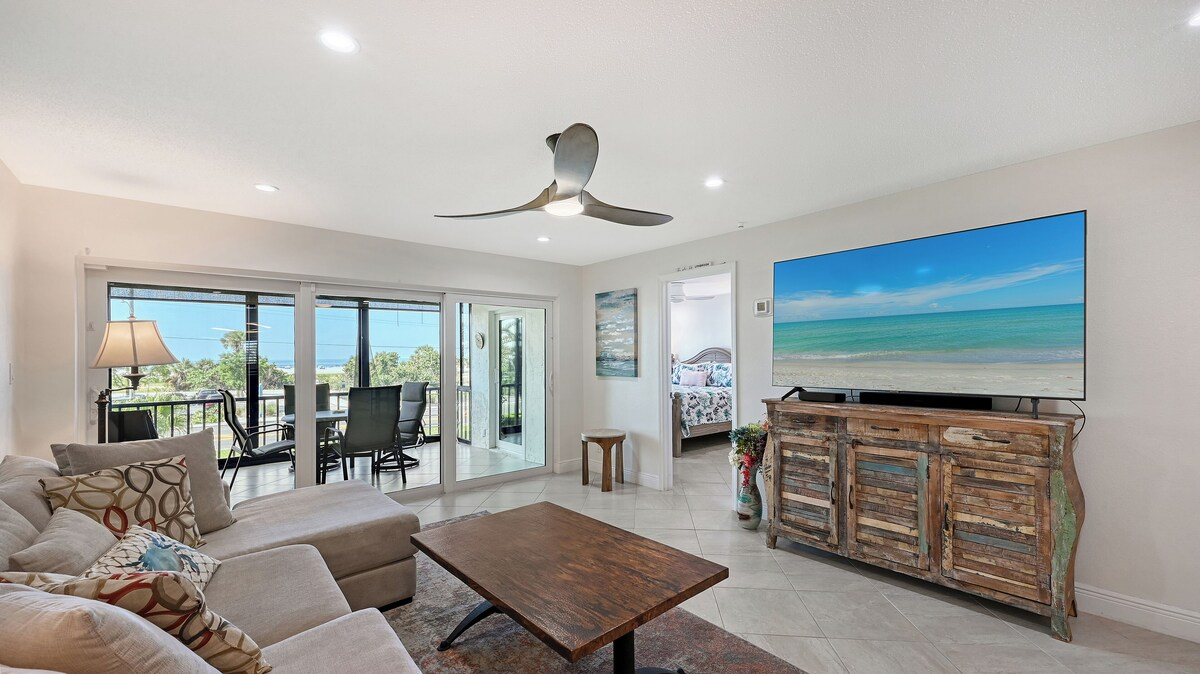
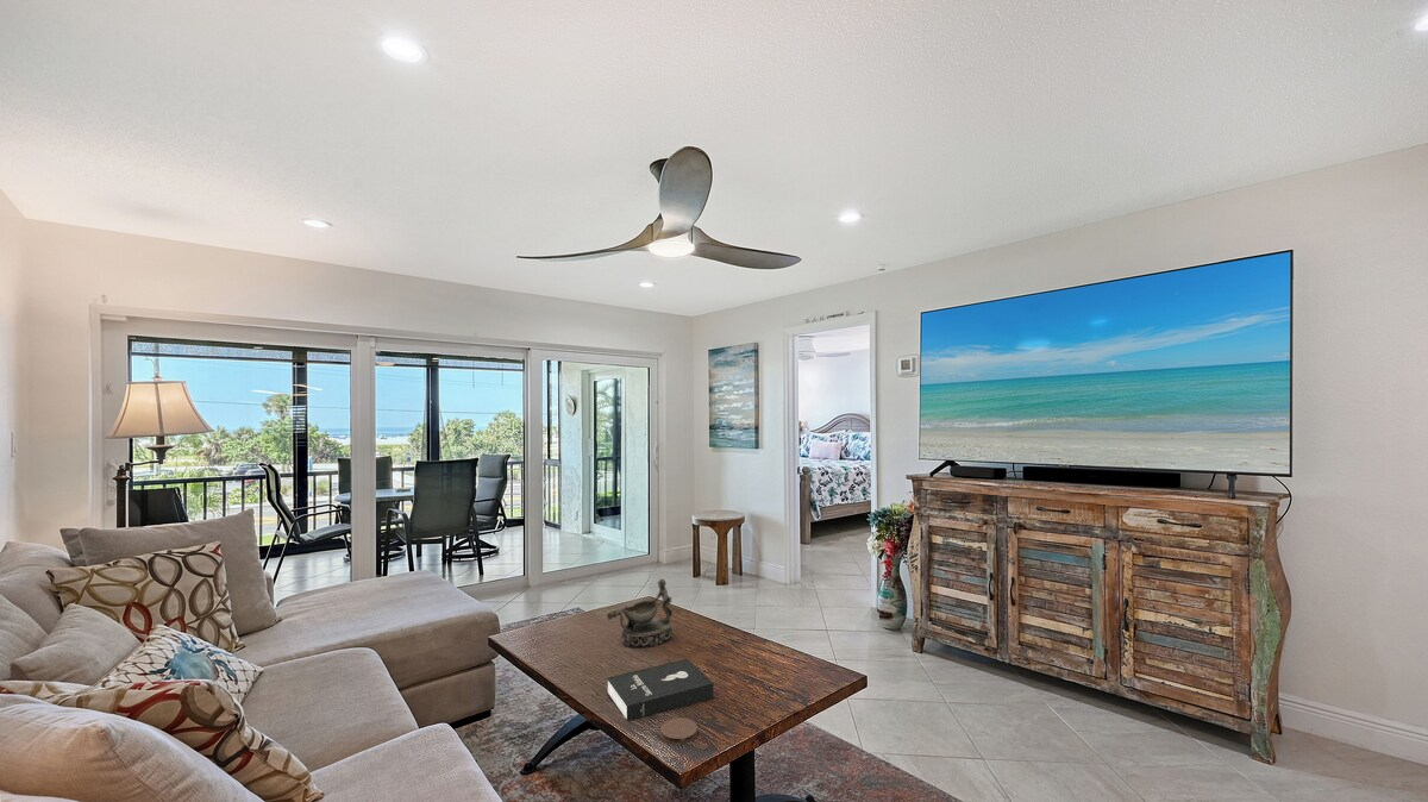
+ booklet [606,658,715,722]
+ coaster [659,716,699,745]
+ decorative bowl [606,577,674,647]
